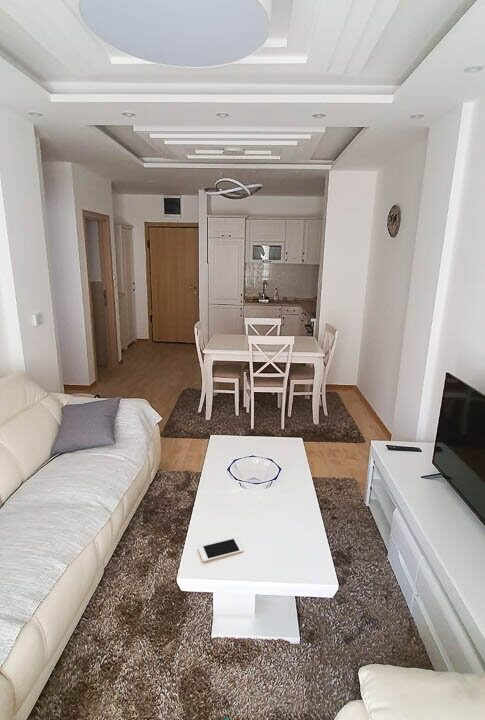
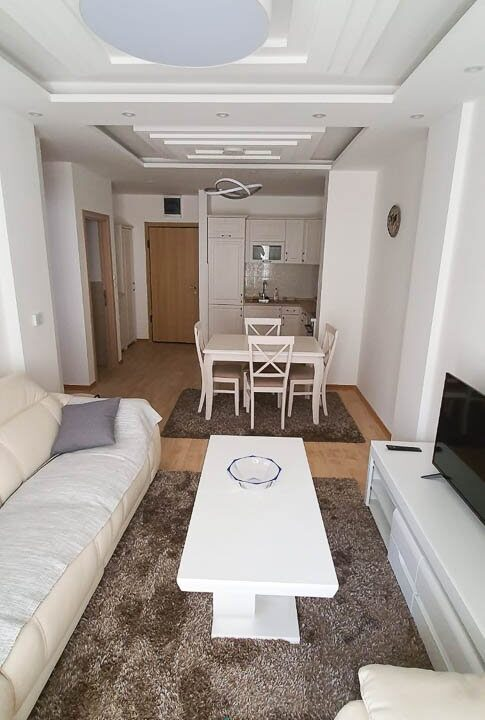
- cell phone [197,537,244,563]
